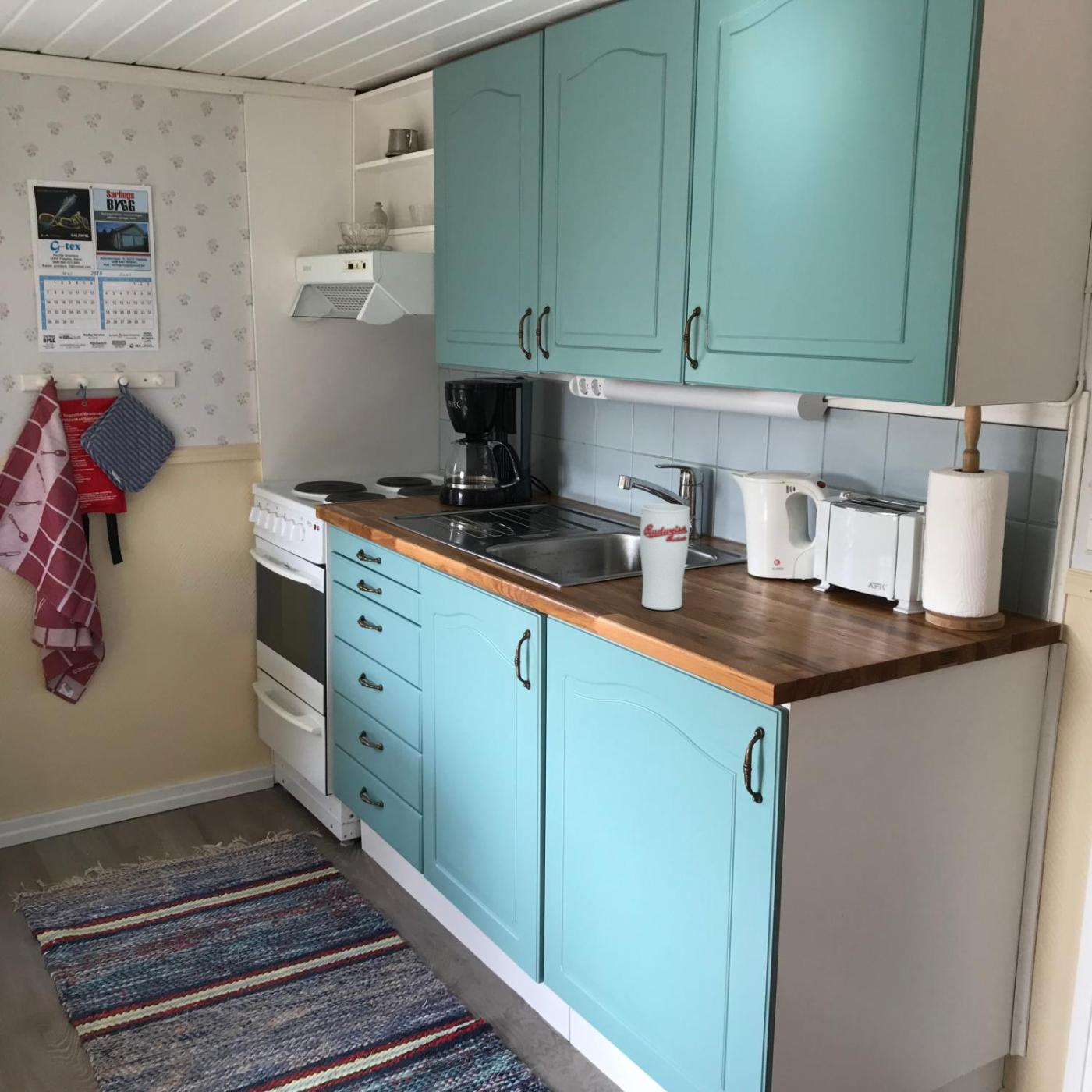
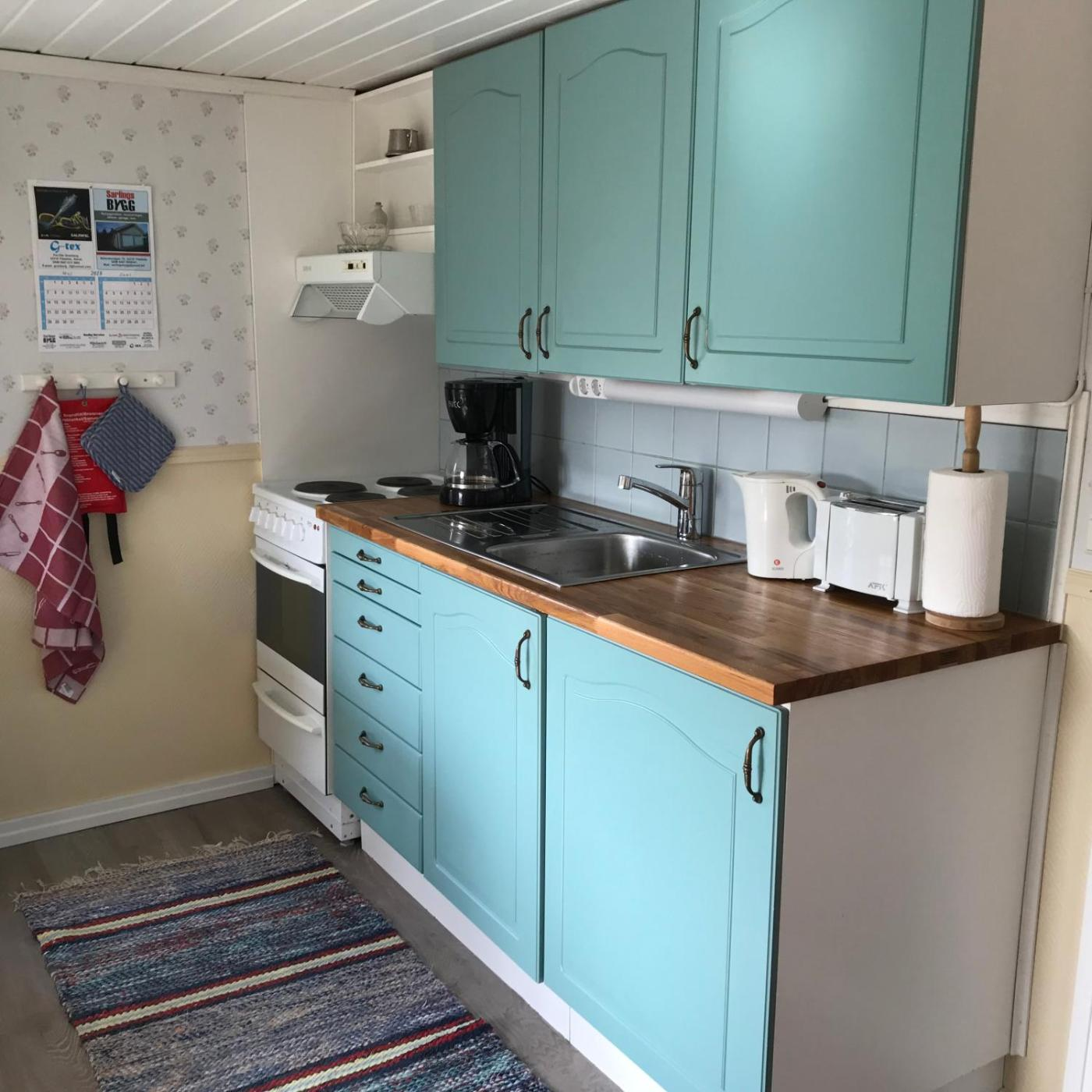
- cup [640,502,691,611]
